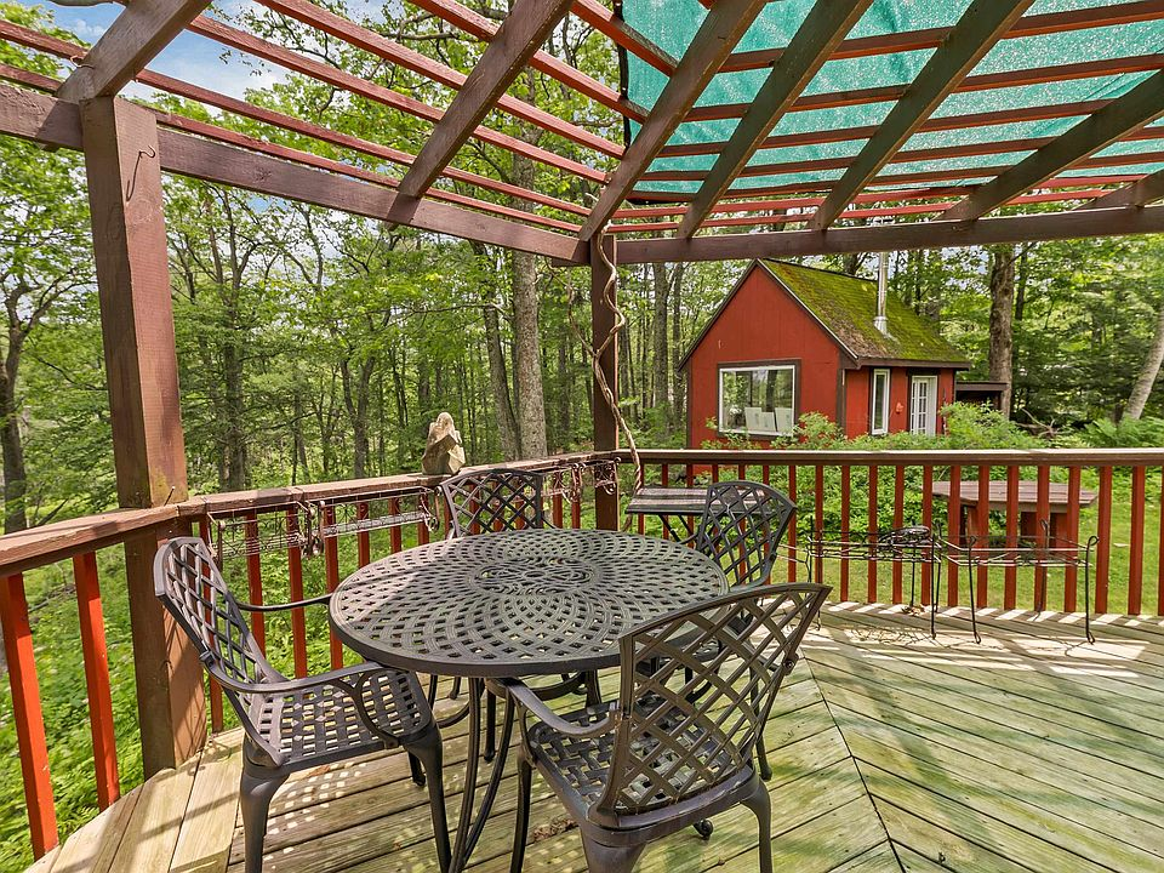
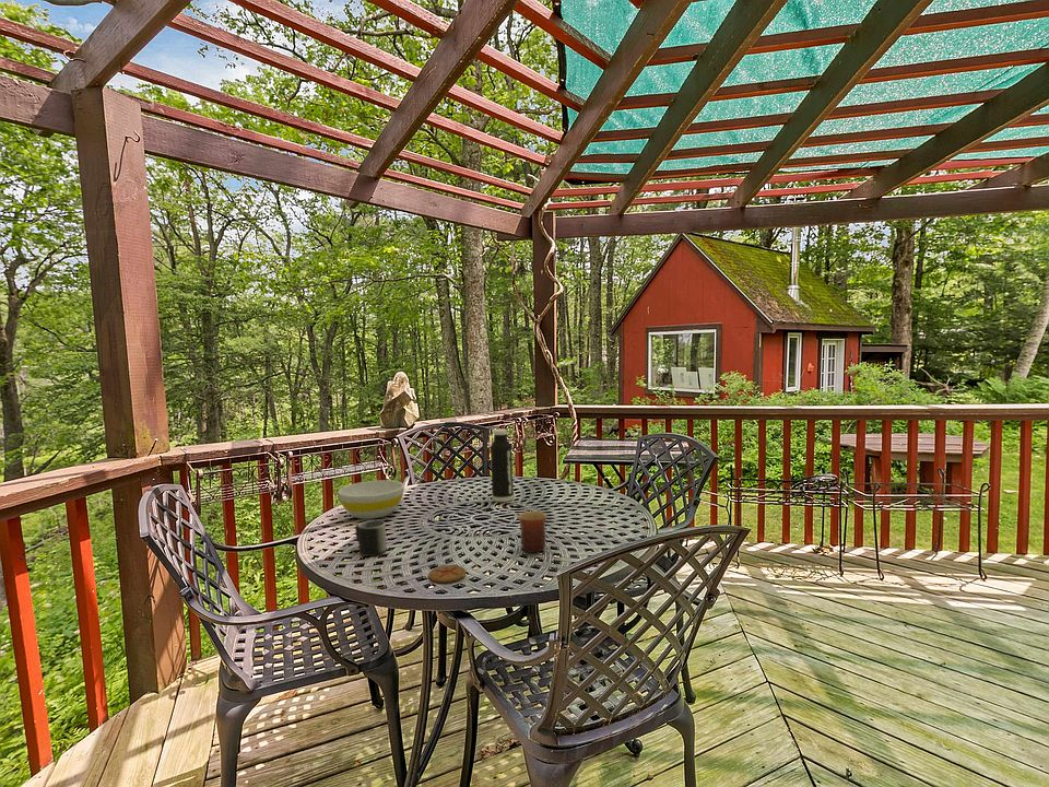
+ coaster [427,564,467,584]
+ water bottle [490,428,515,503]
+ bowl [337,479,405,520]
+ mug [354,519,388,557]
+ mug [517,510,549,553]
